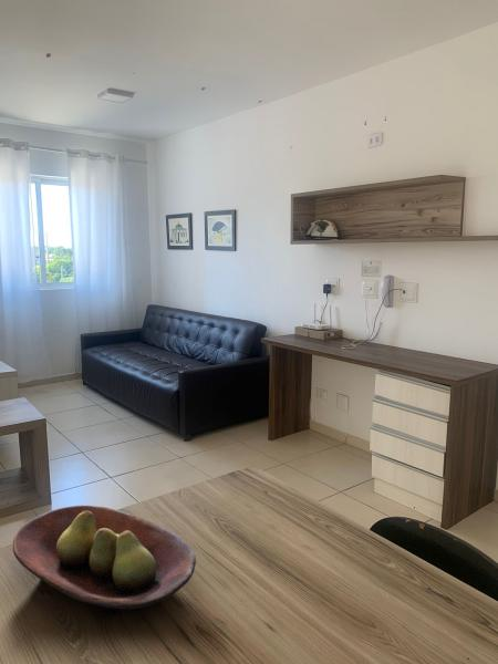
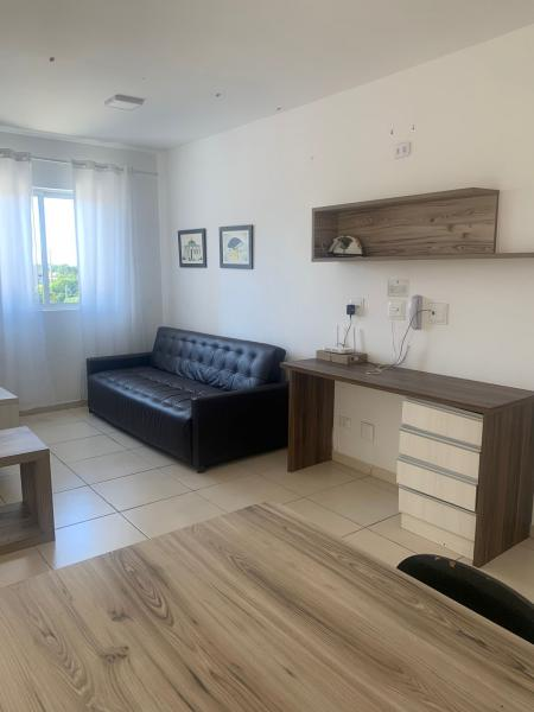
- fruit bowl [12,505,197,611]
